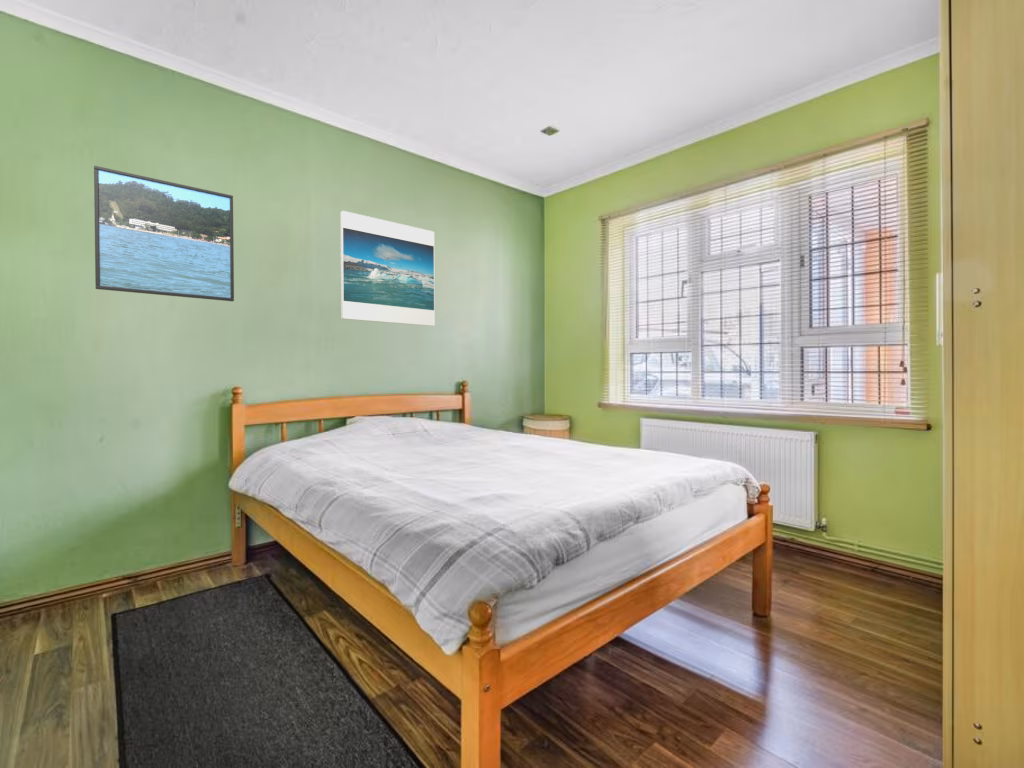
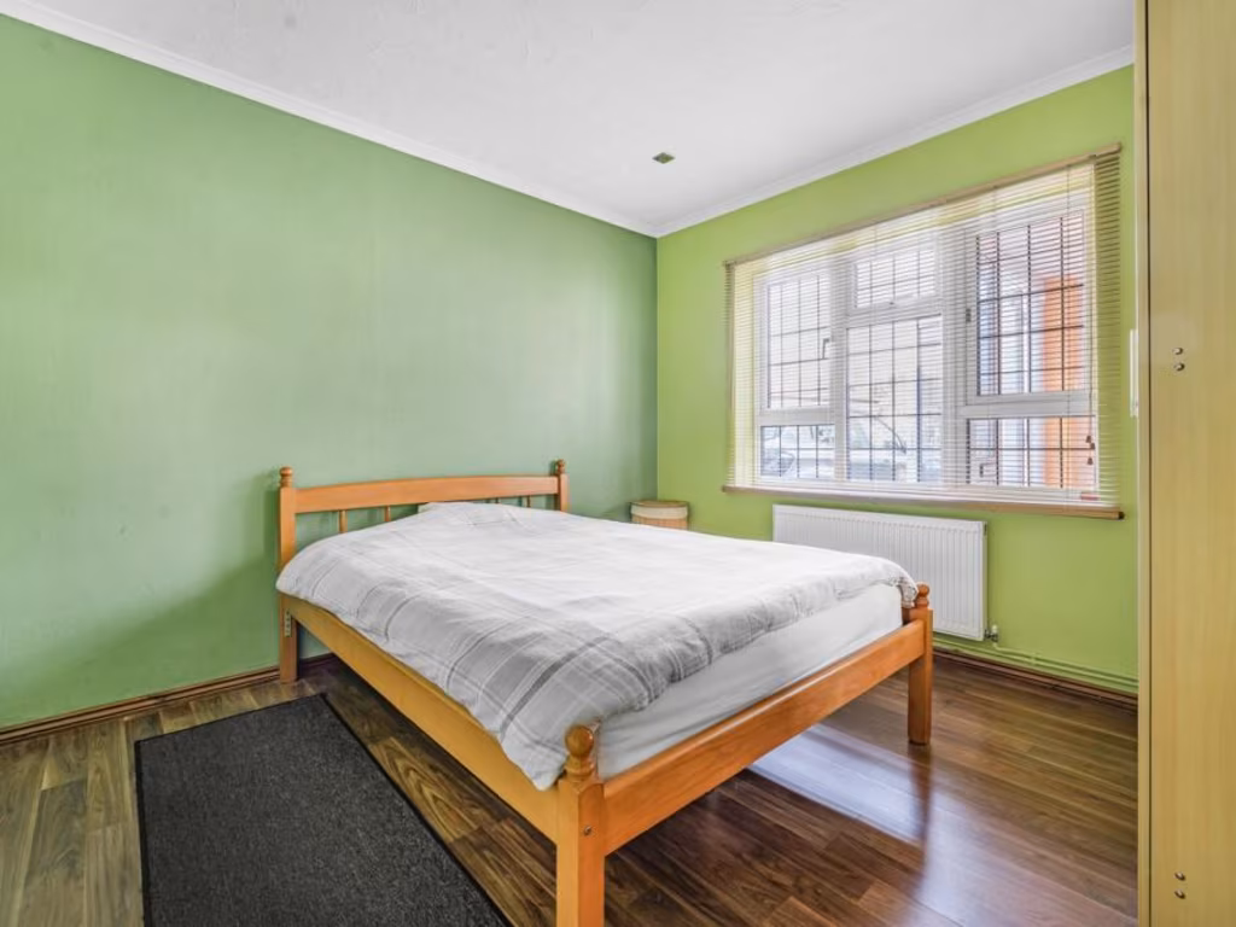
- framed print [339,210,436,327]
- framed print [93,165,235,302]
